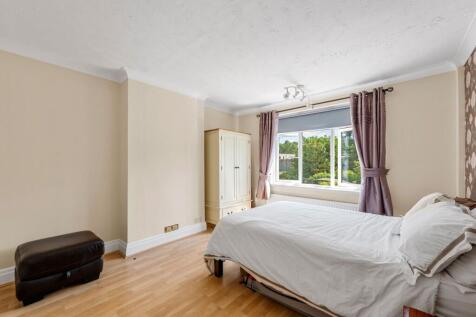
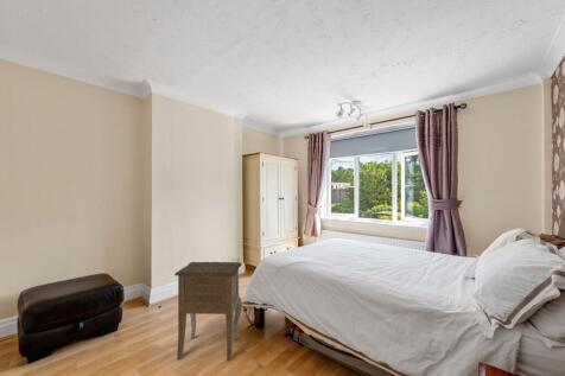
+ nightstand [173,261,243,362]
